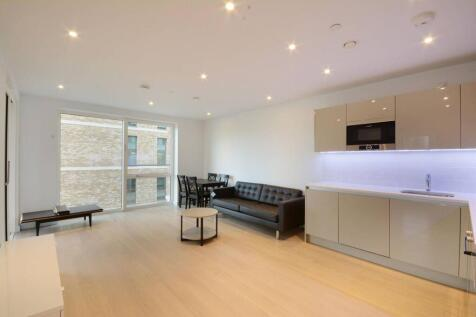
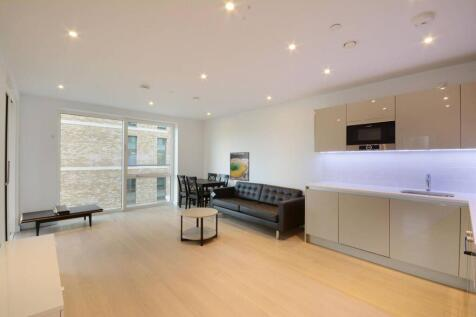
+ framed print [229,151,250,182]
